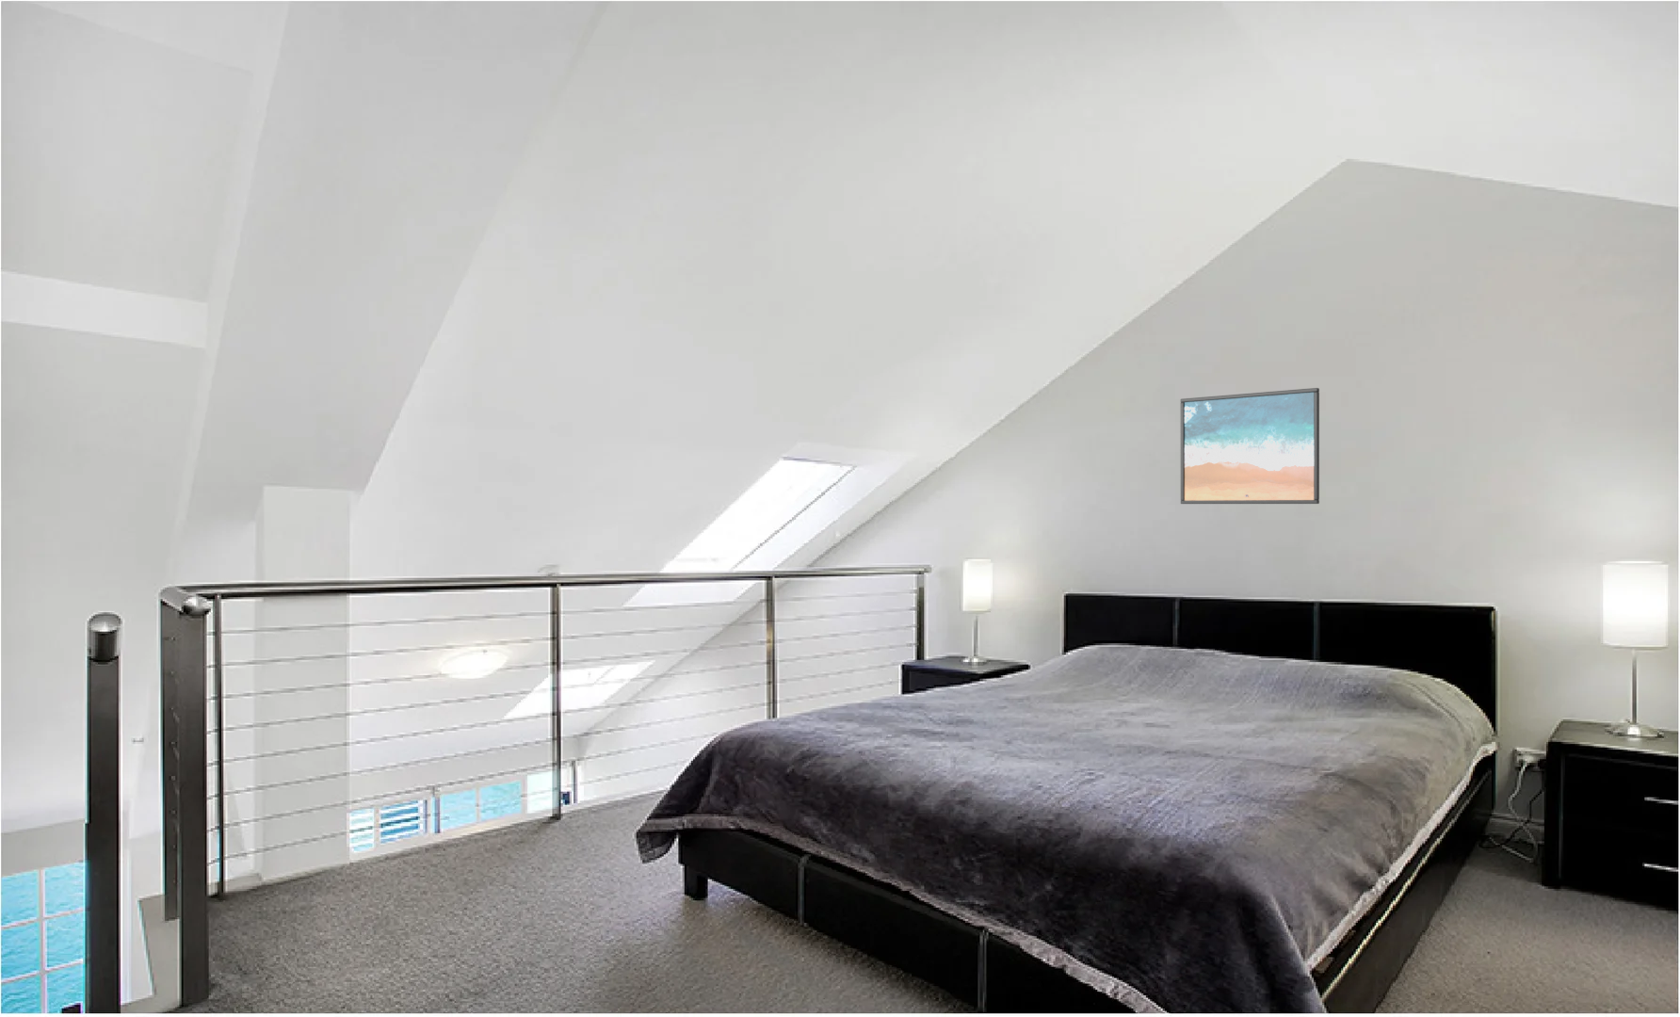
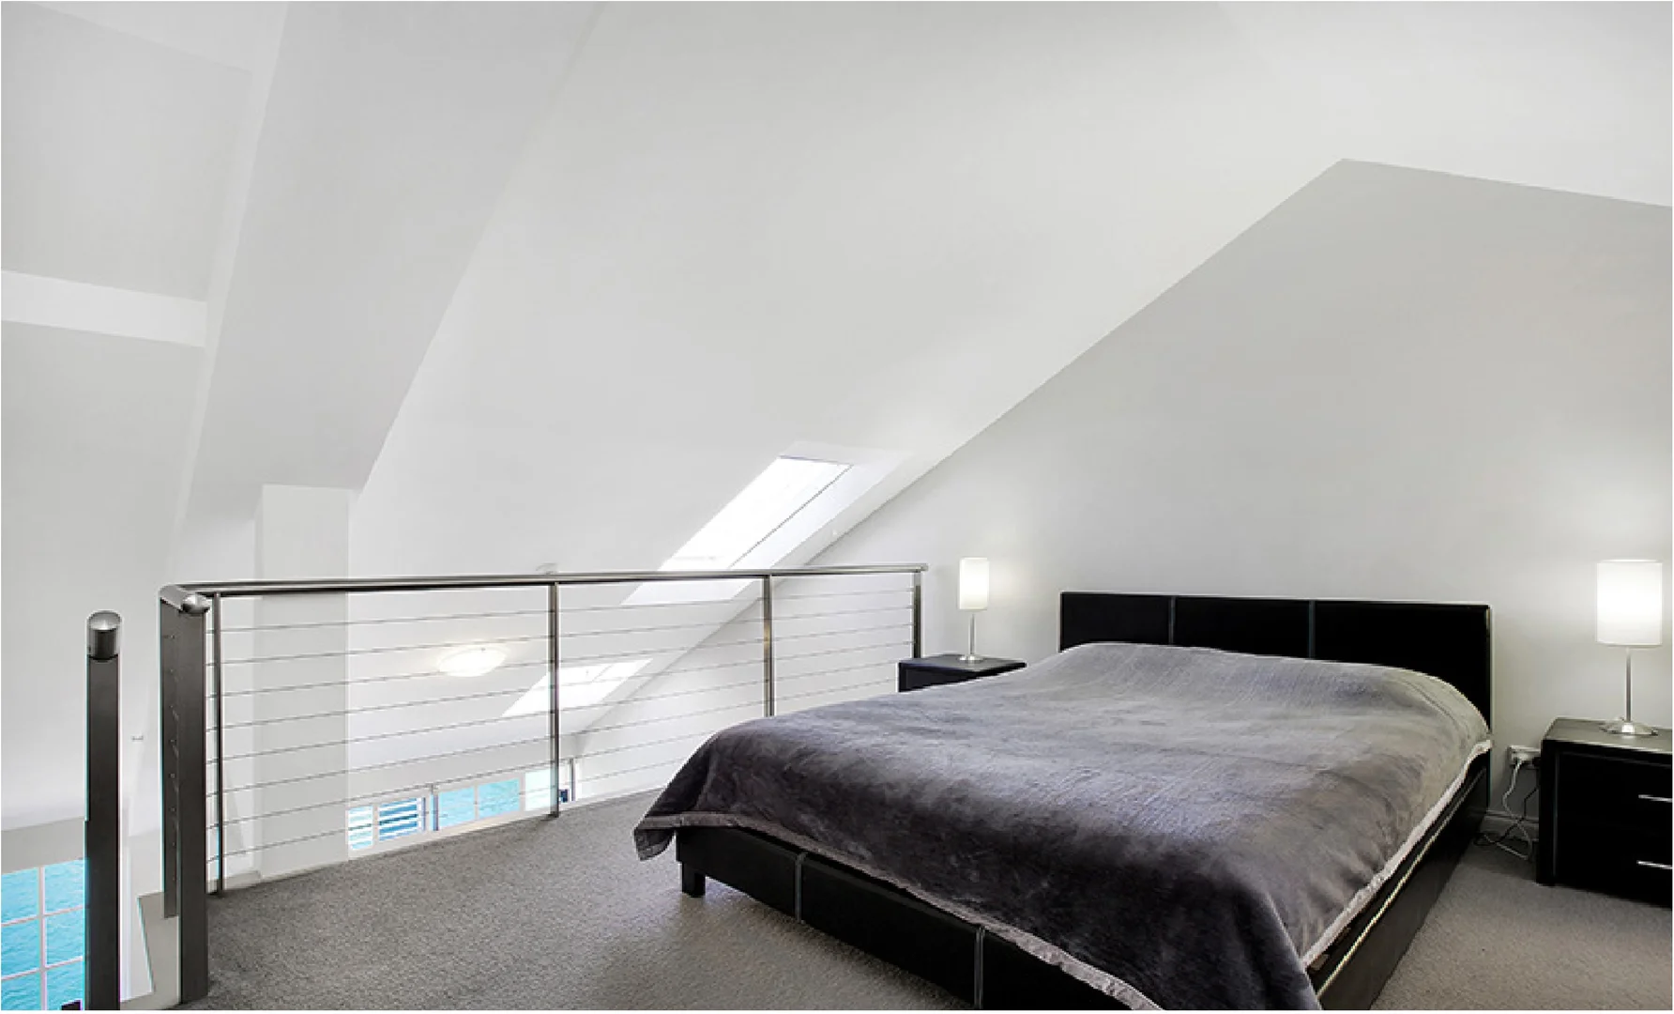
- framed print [1180,387,1320,505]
